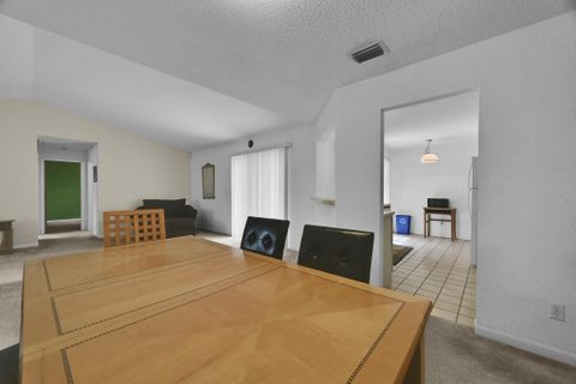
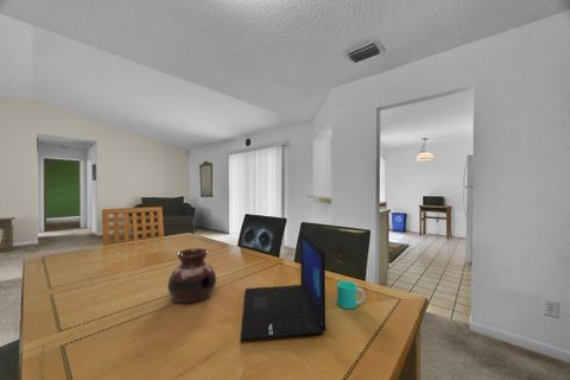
+ cup [336,280,366,310]
+ laptop [239,229,327,342]
+ vase [166,247,217,304]
